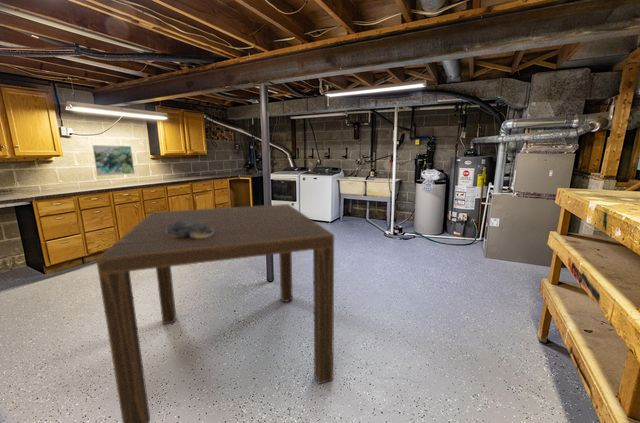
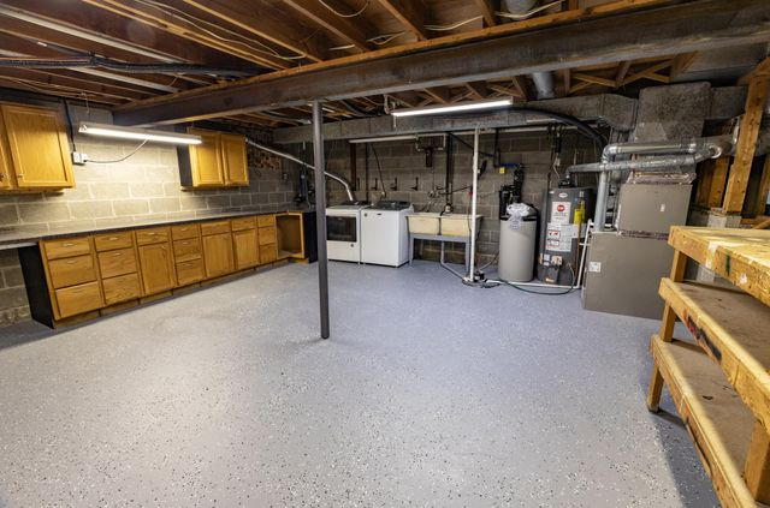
- dining table [95,203,335,423]
- decorative bowl [165,219,214,238]
- wall art [92,144,135,177]
